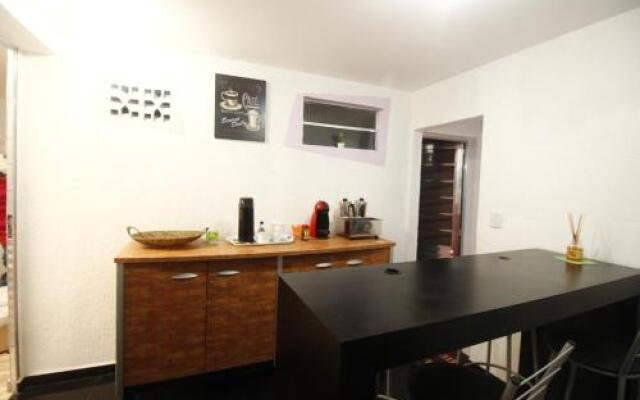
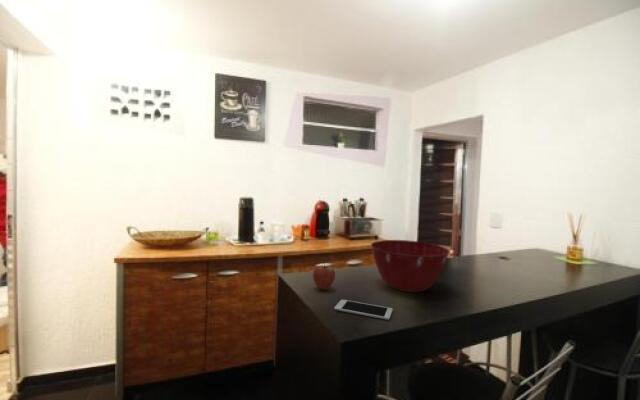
+ cell phone [333,299,394,321]
+ mixing bowl [370,239,451,293]
+ fruit [312,261,336,291]
